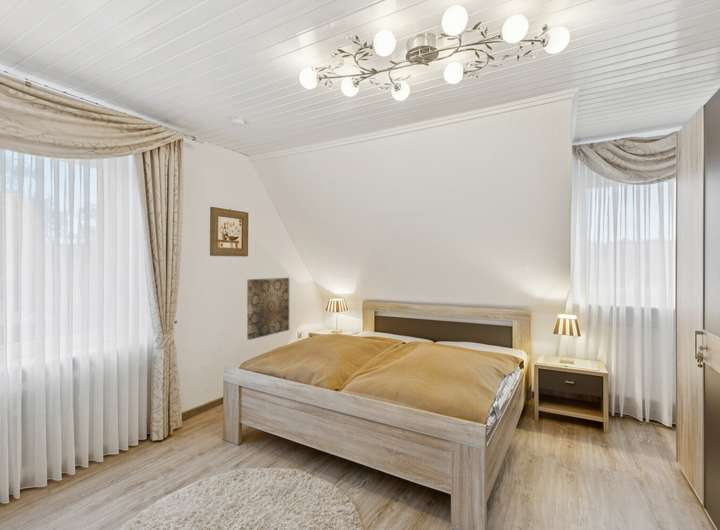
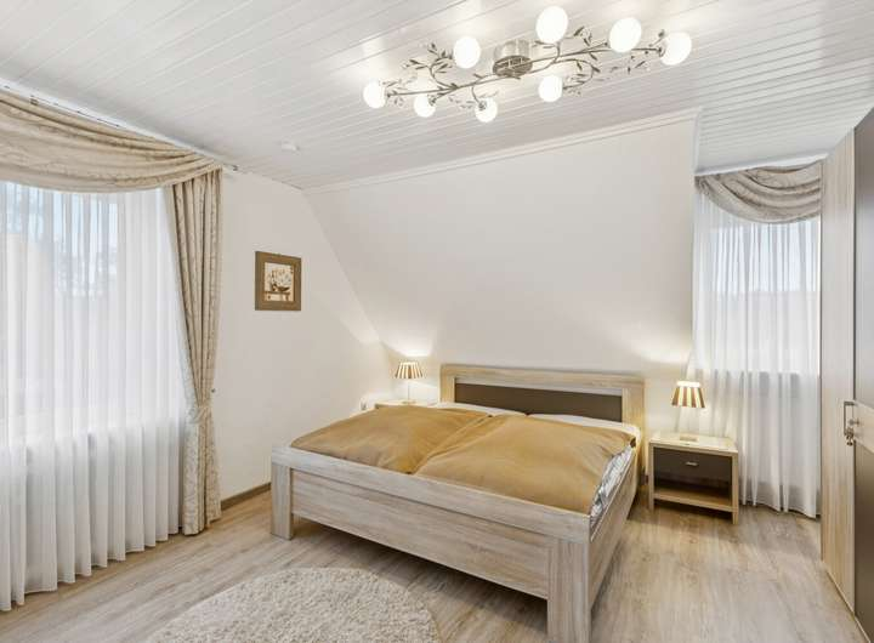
- wall art [246,277,290,341]
